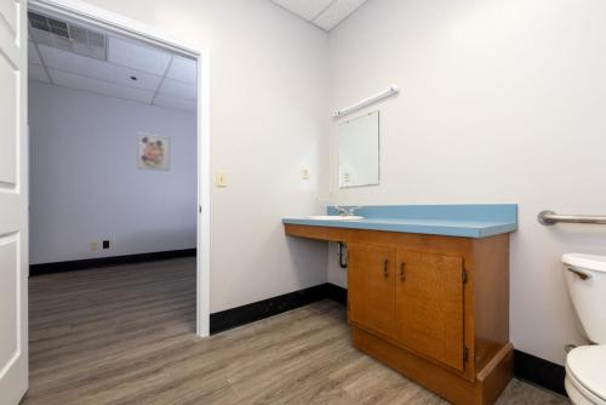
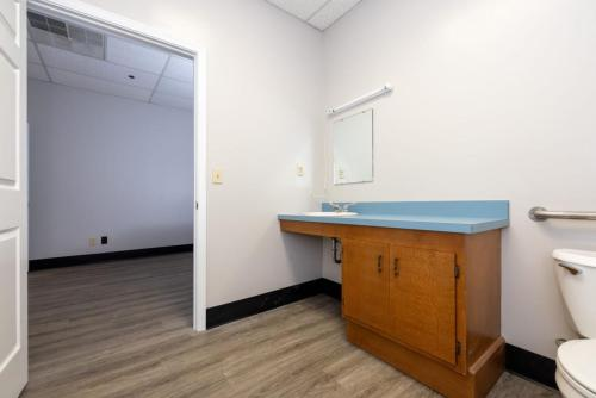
- wall art [136,132,171,172]
